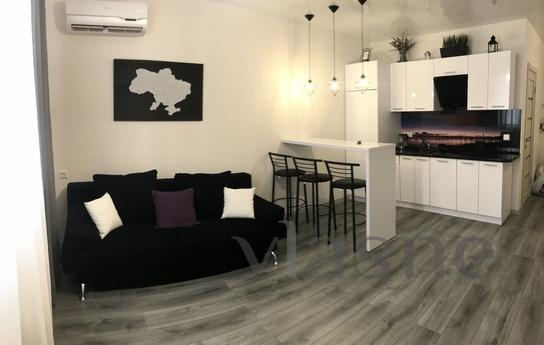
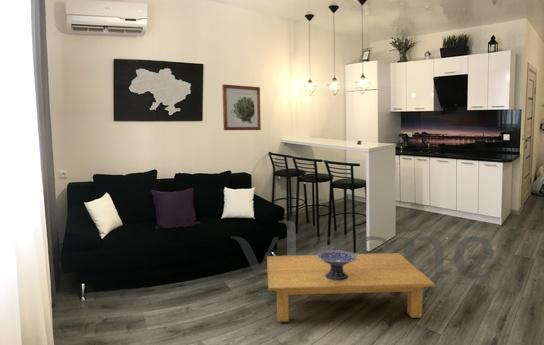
+ coffee table [266,252,436,323]
+ wall art [221,83,262,131]
+ decorative bowl [316,249,357,281]
